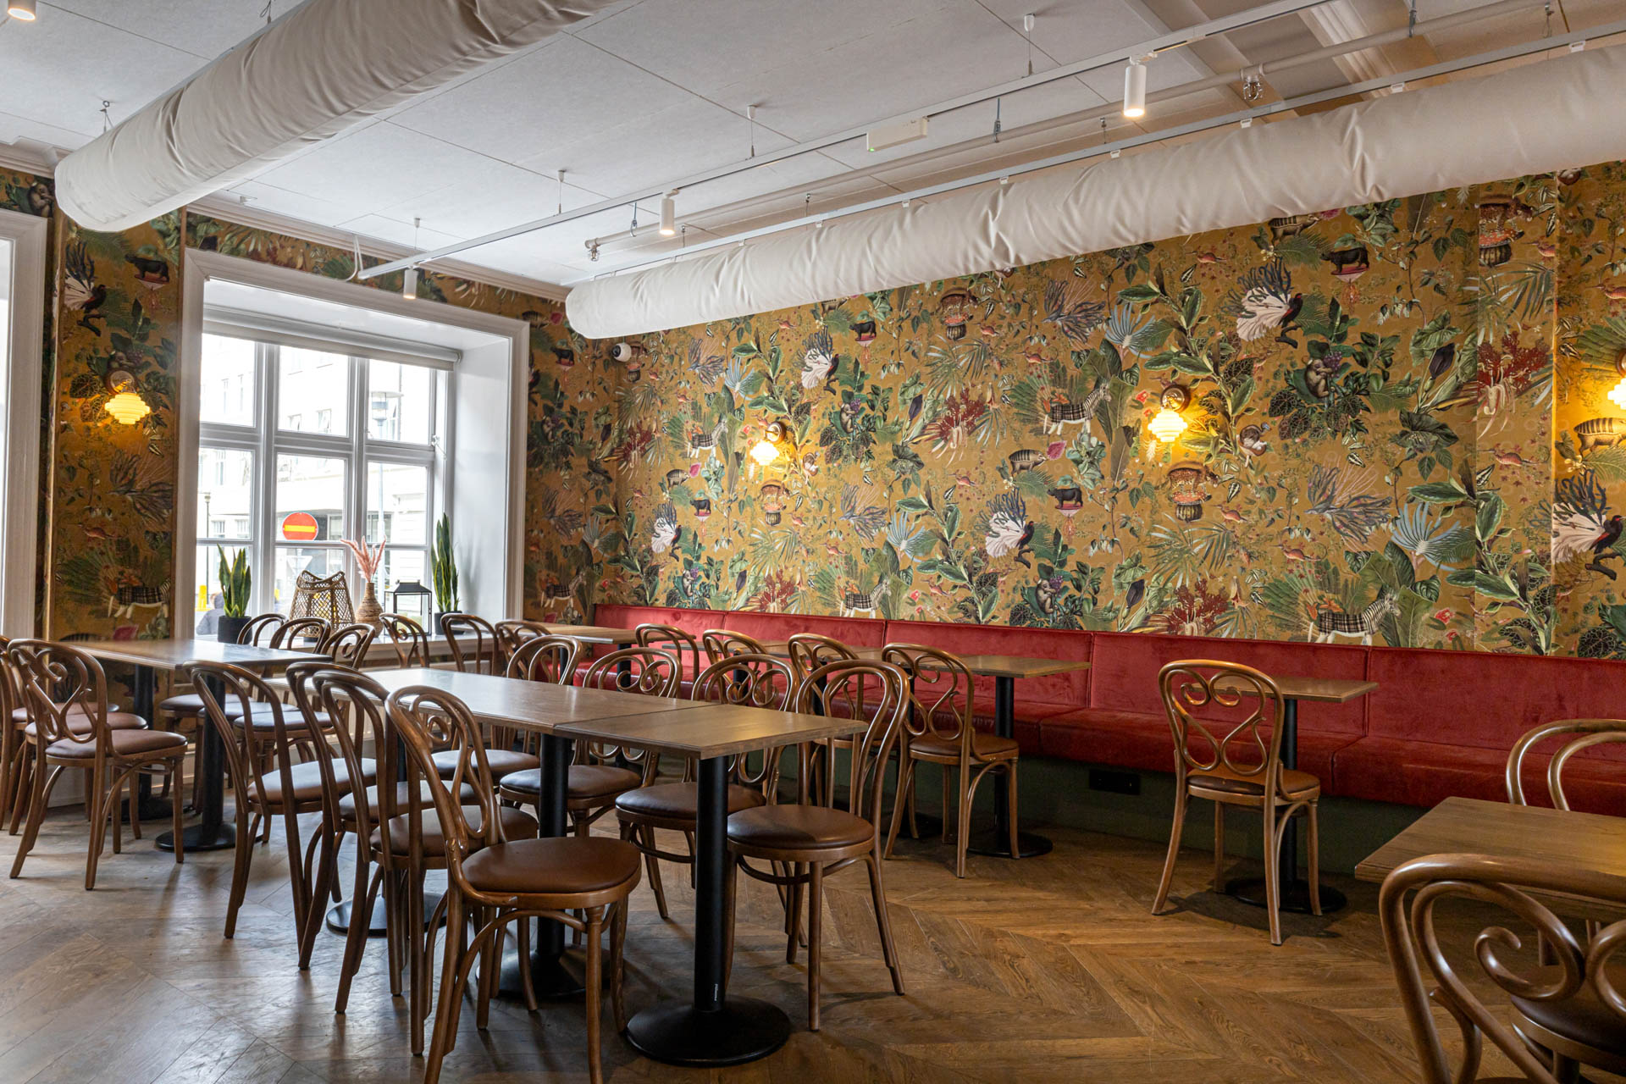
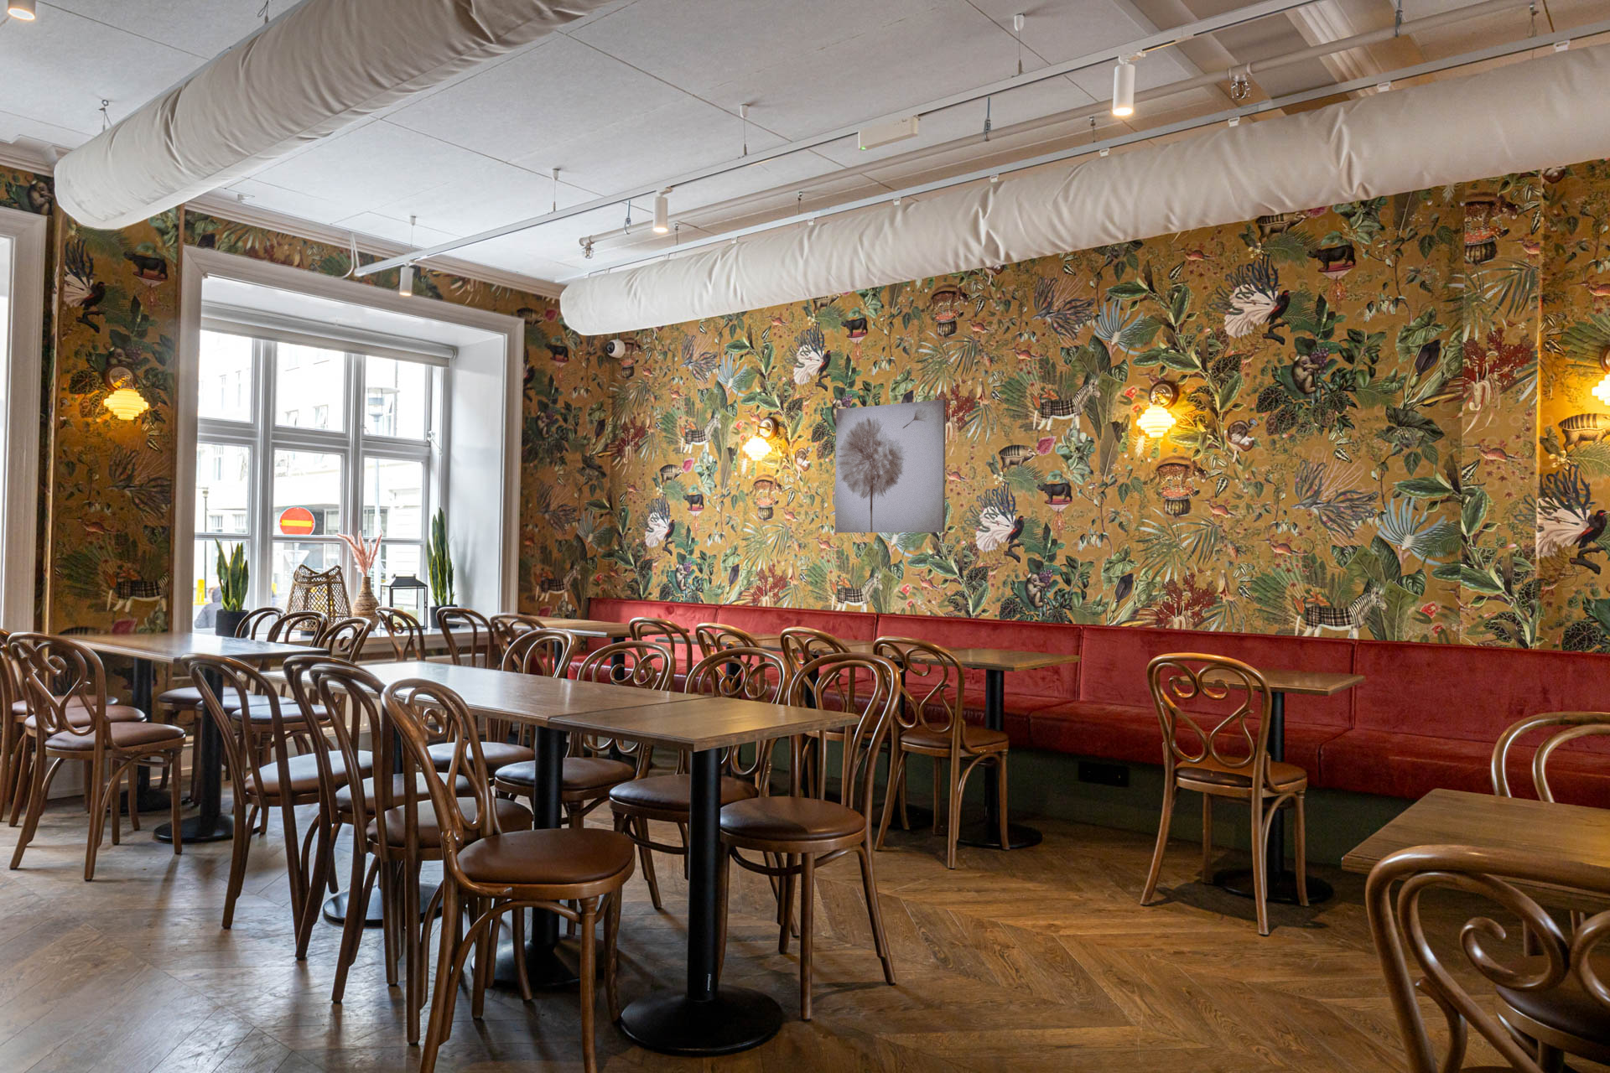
+ wall art [834,399,946,533]
